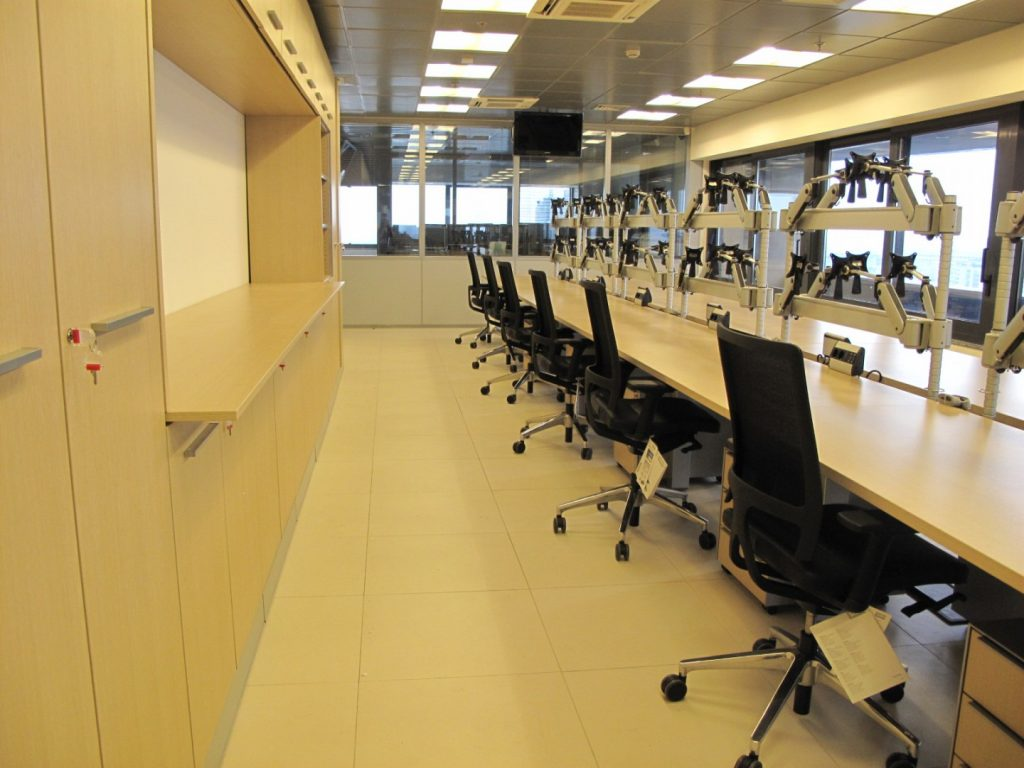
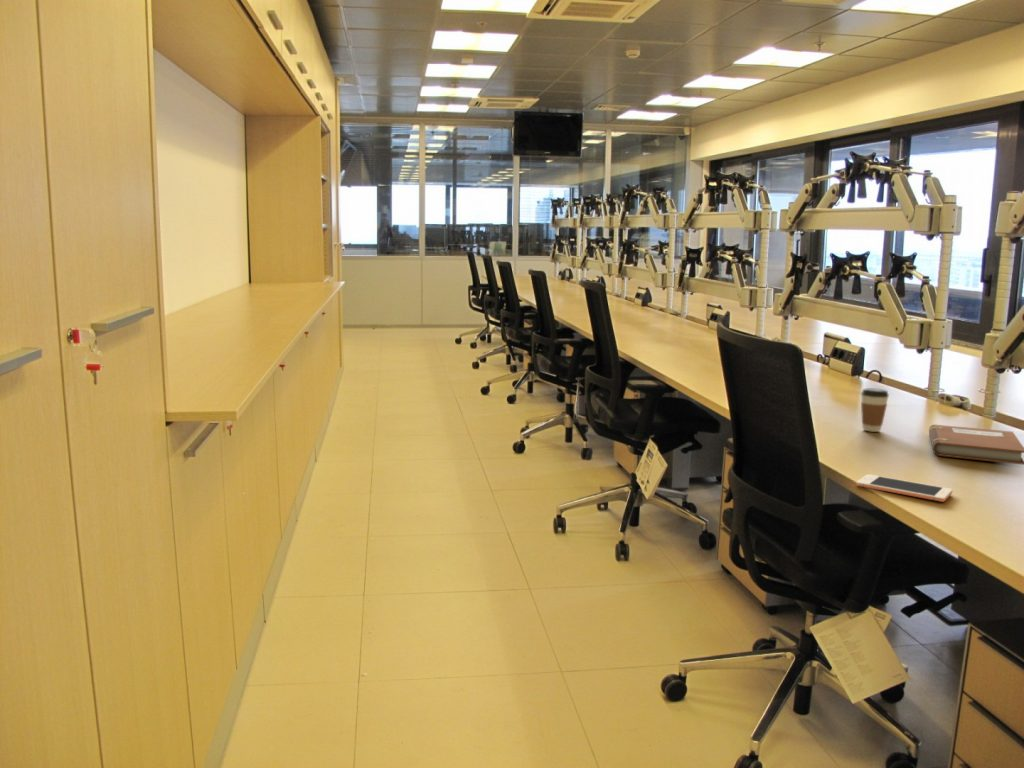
+ coffee cup [860,387,890,433]
+ notebook [928,424,1024,466]
+ cell phone [855,473,953,503]
